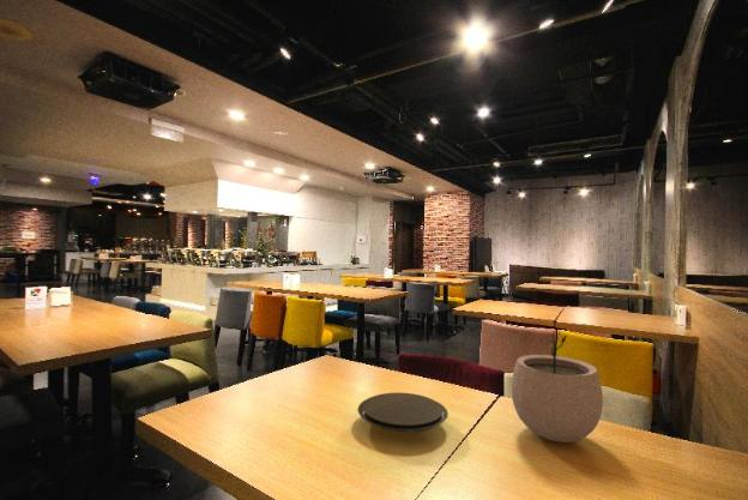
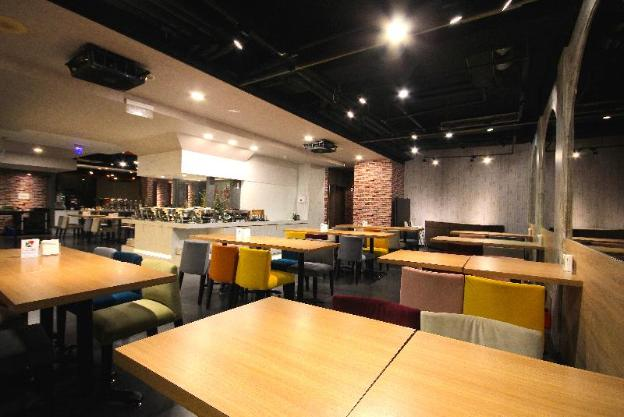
- plant pot [511,332,604,444]
- plate [356,391,450,433]
